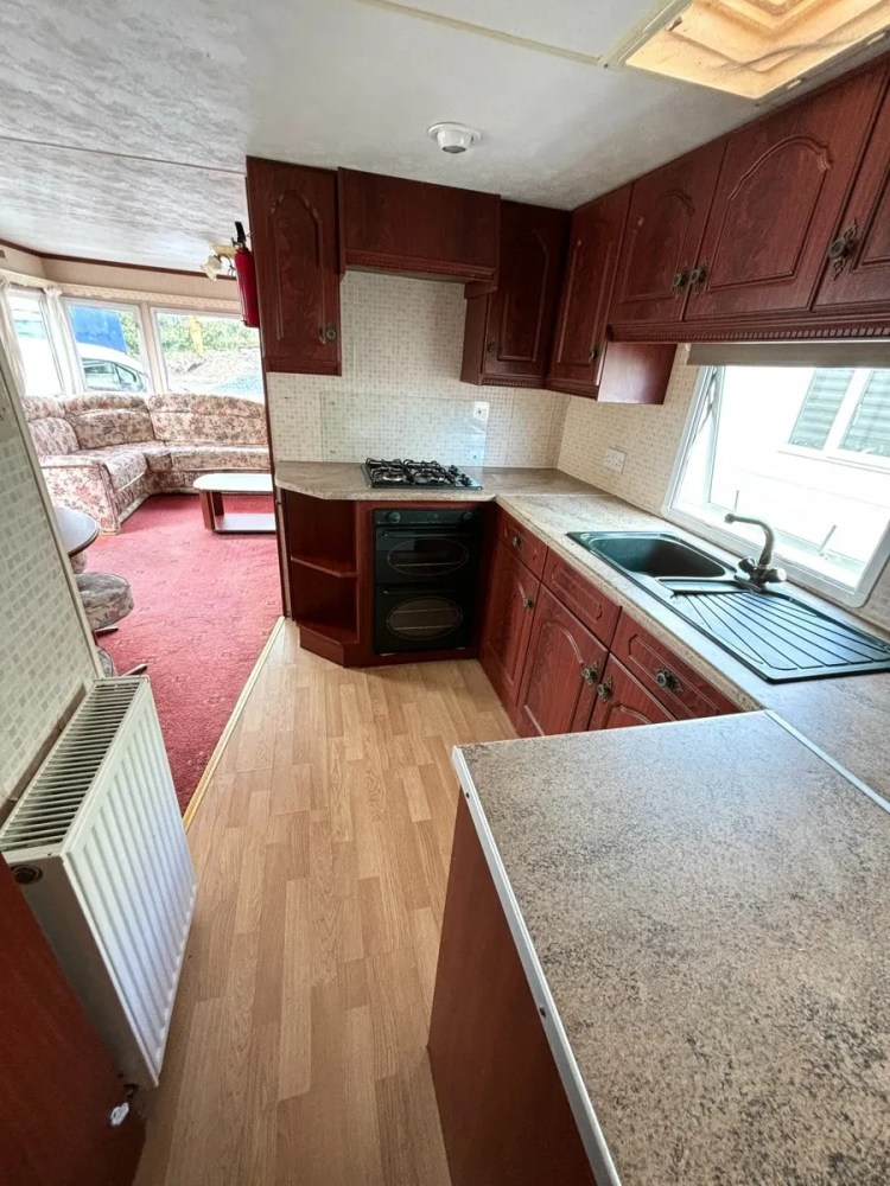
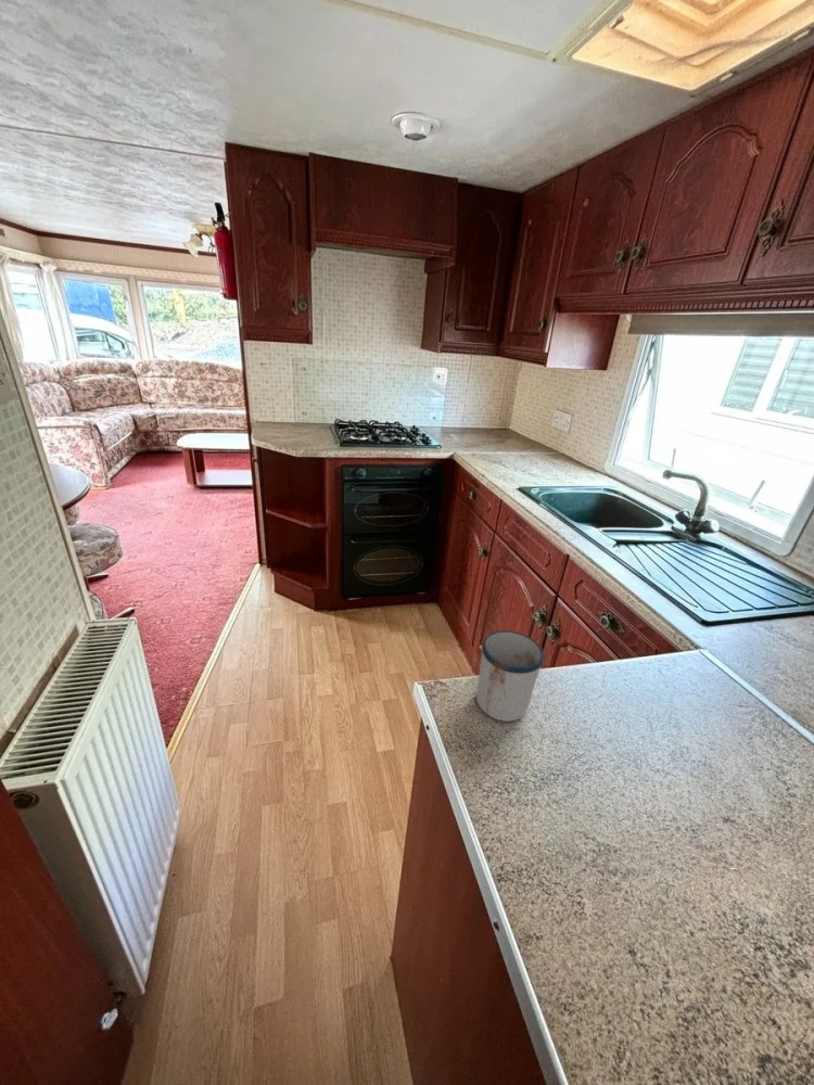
+ mug [475,629,545,723]
